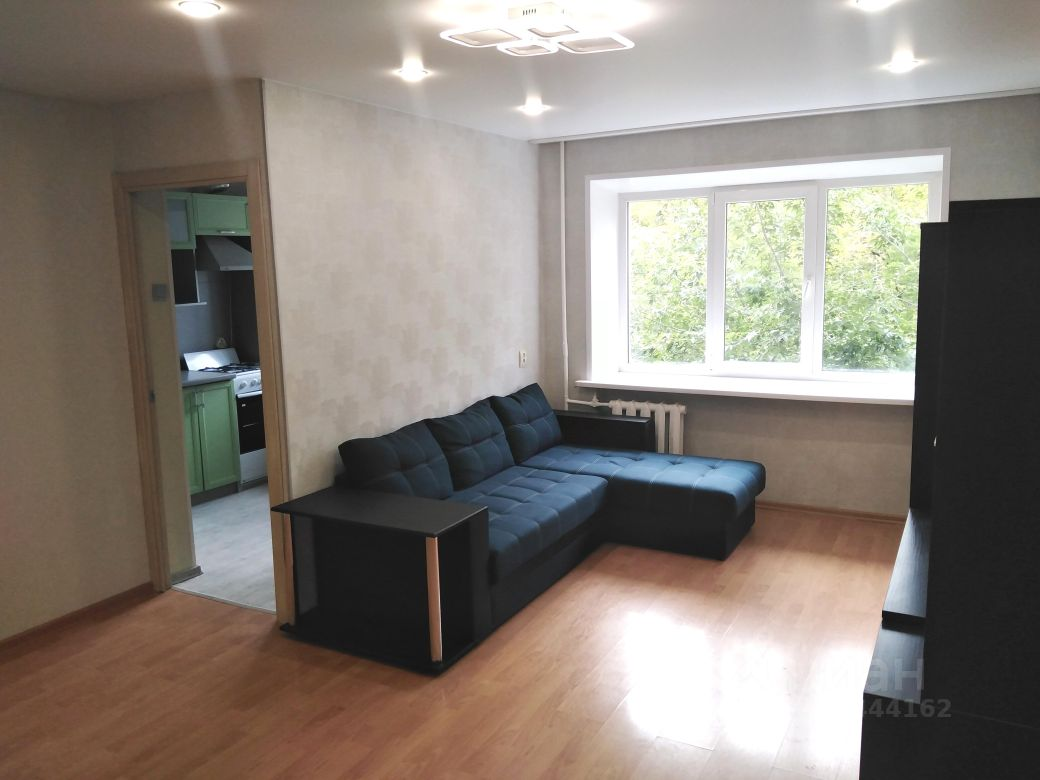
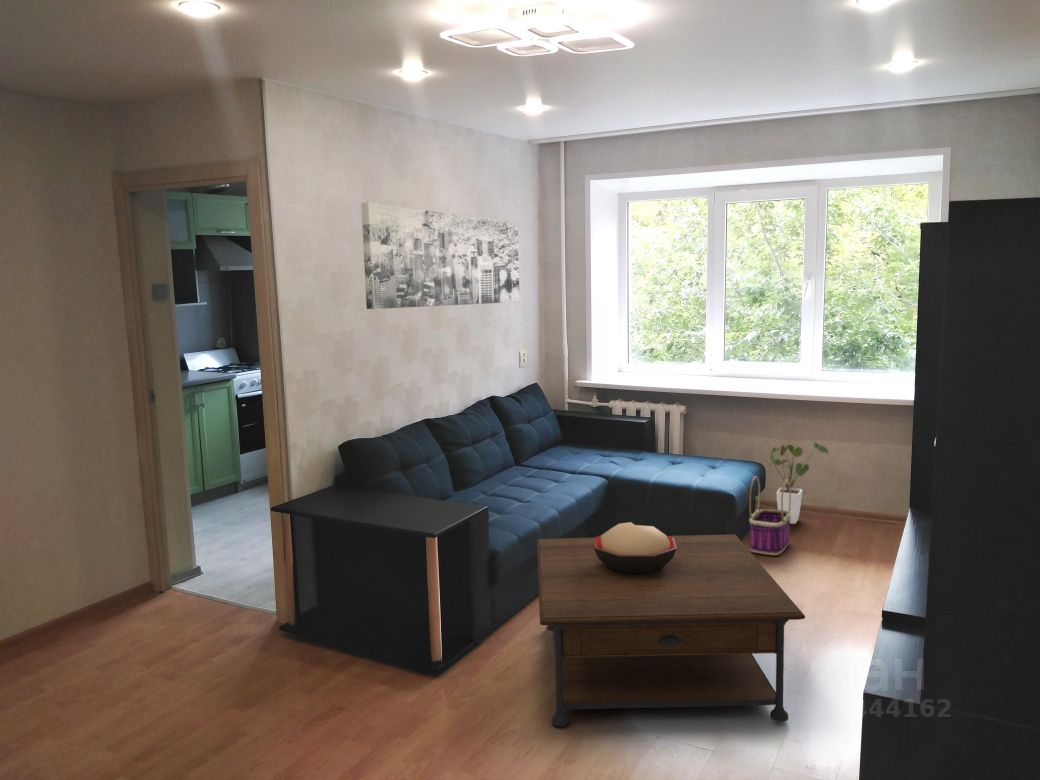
+ wall art [360,201,521,310]
+ basket [748,475,792,556]
+ coffee table [536,533,806,727]
+ house plant [766,441,830,525]
+ decorative bowl [593,521,677,575]
